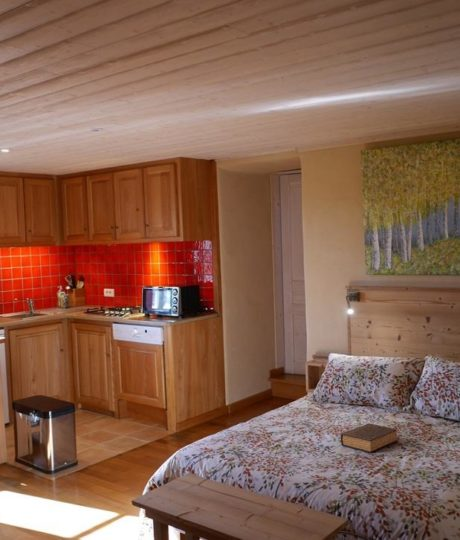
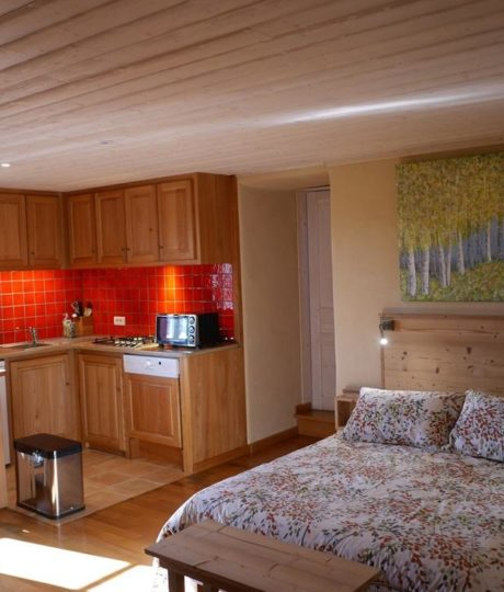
- book [340,423,399,454]
